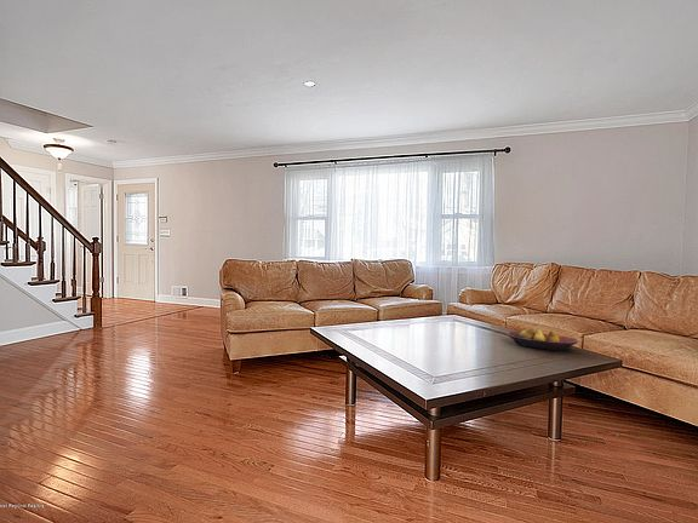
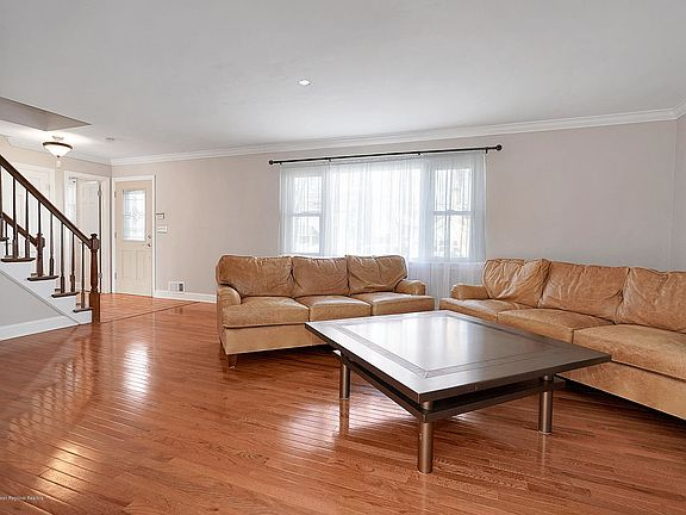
- fruit bowl [505,327,579,352]
